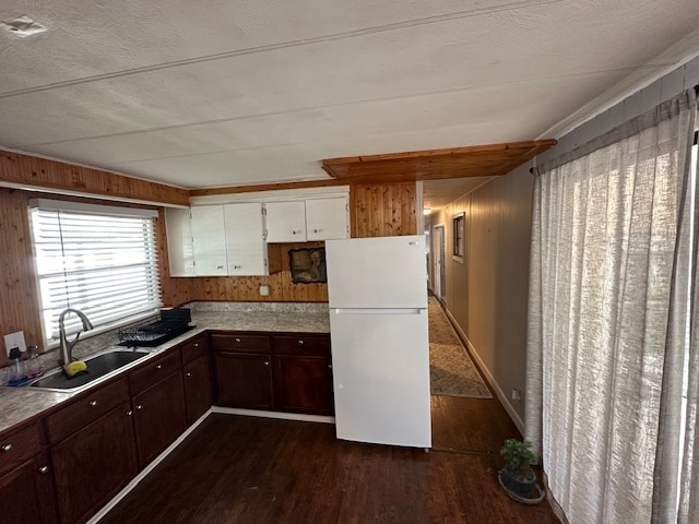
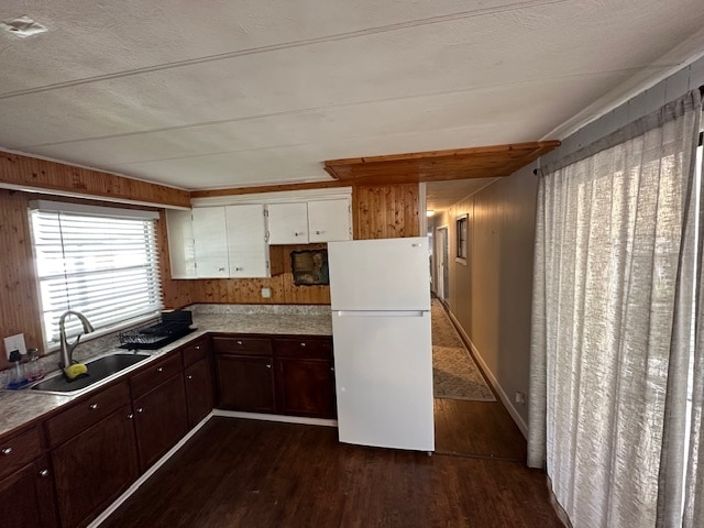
- potted plant [487,438,546,505]
